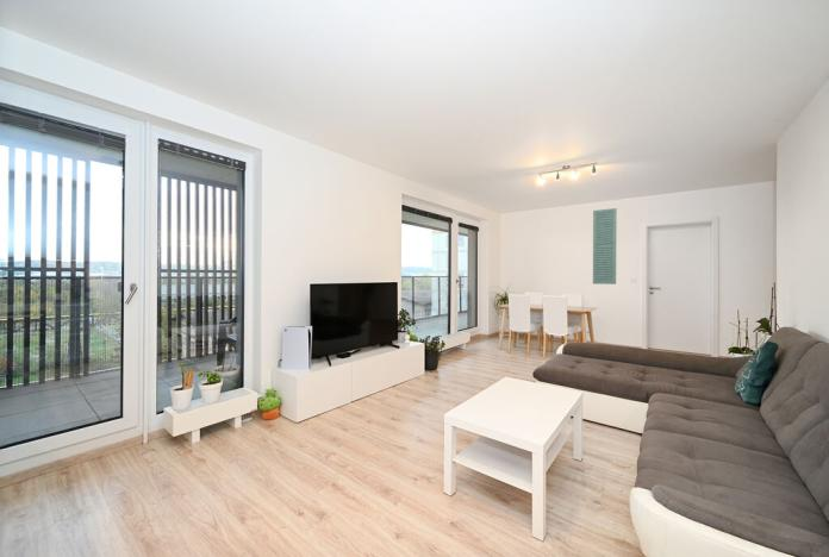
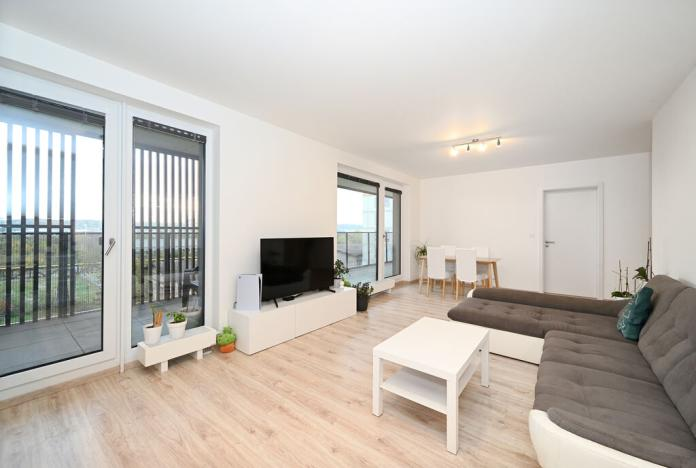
- wall art [592,207,618,286]
